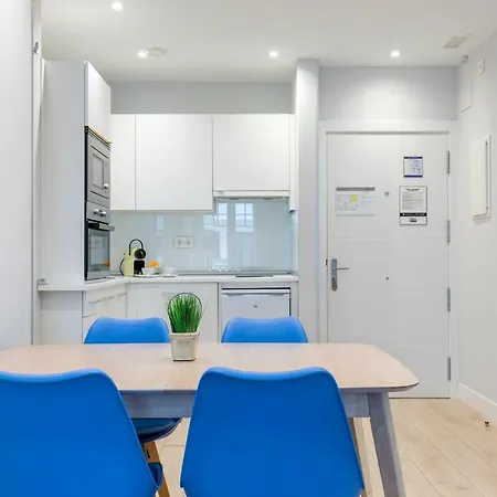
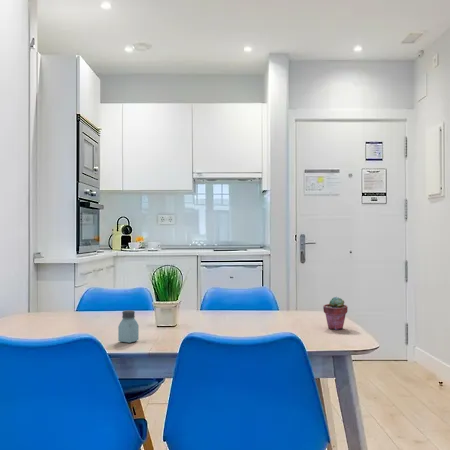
+ potted succulent [322,296,349,331]
+ saltshaker [117,309,140,344]
